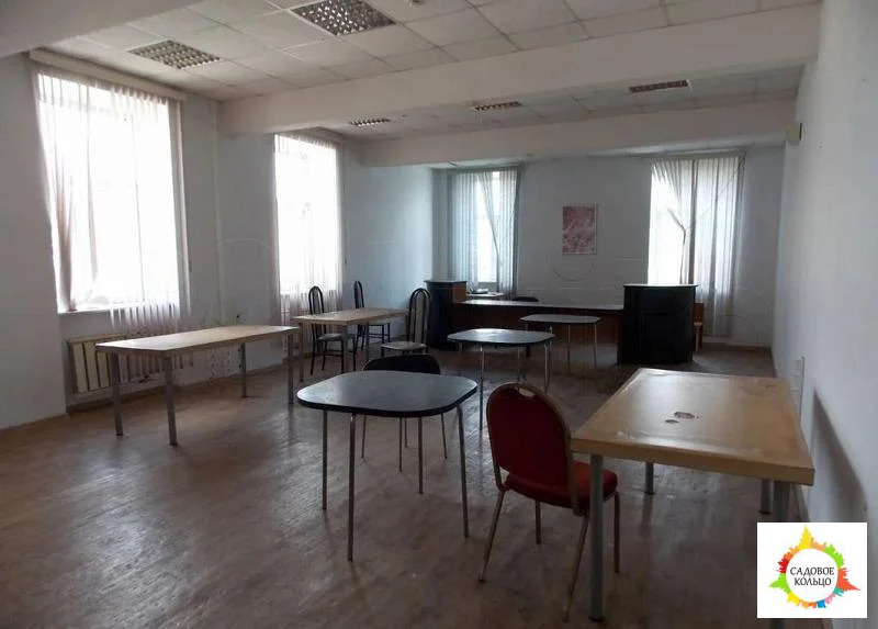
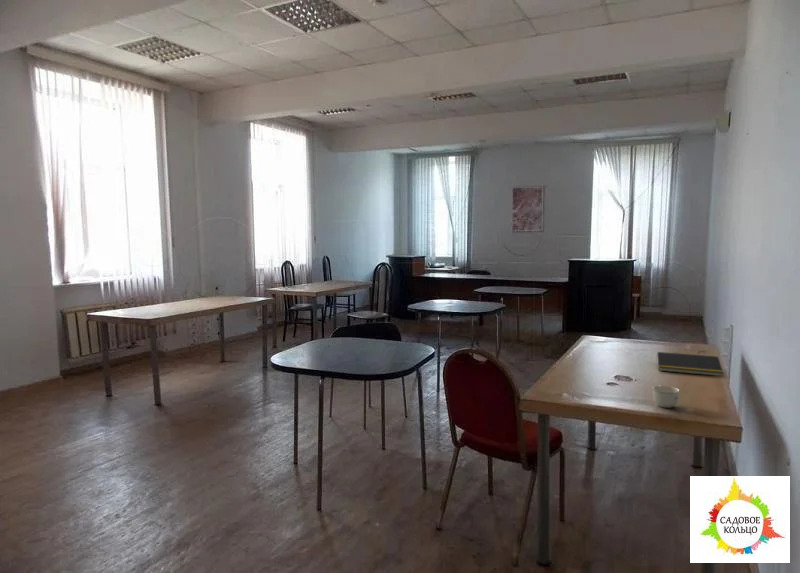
+ notepad [655,351,725,377]
+ cup [652,384,680,409]
